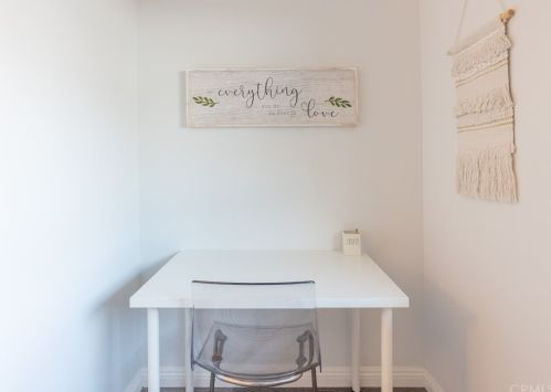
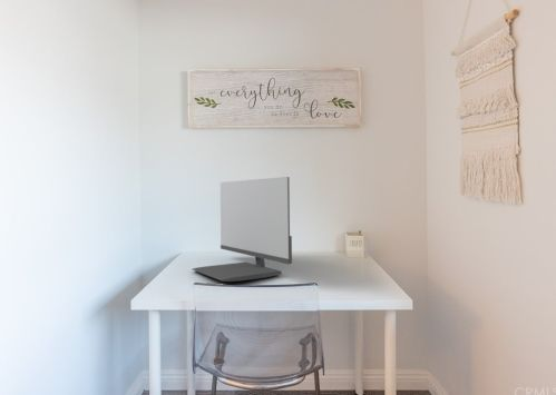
+ computer monitor [192,176,293,283]
